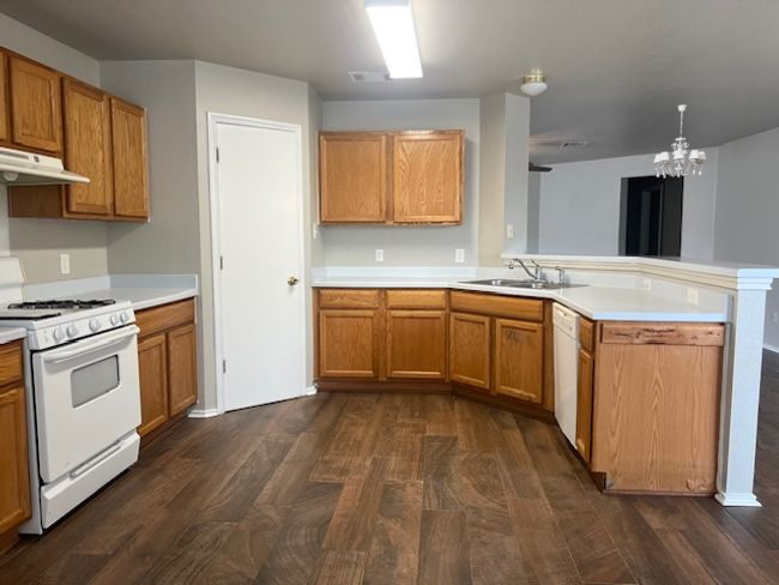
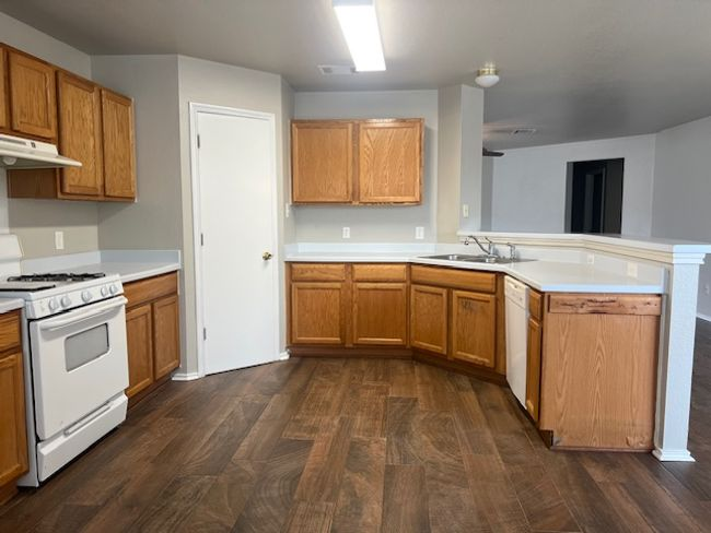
- chandelier [652,104,707,179]
